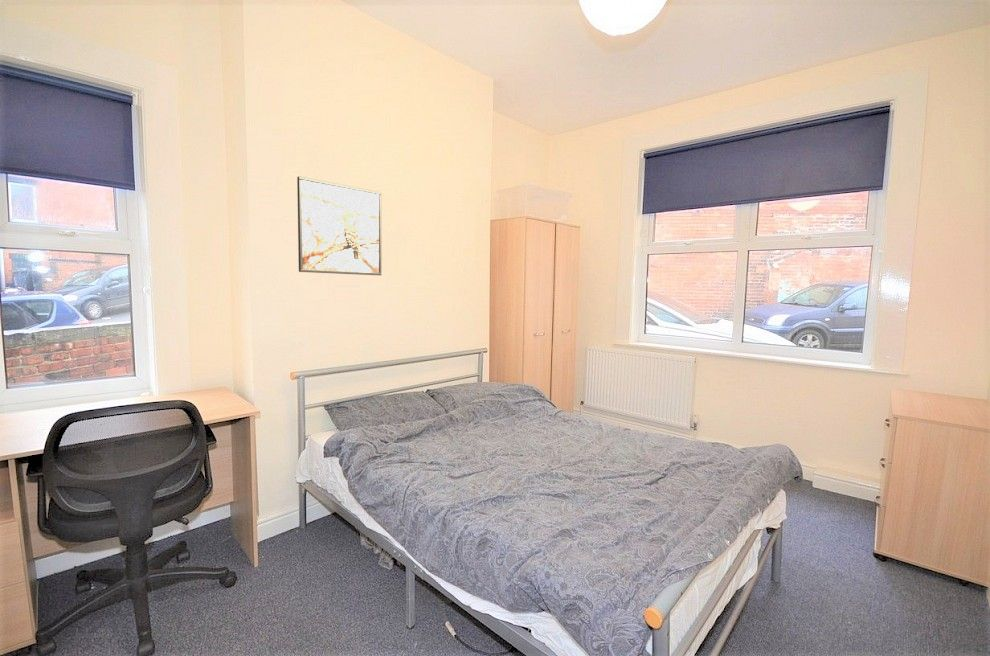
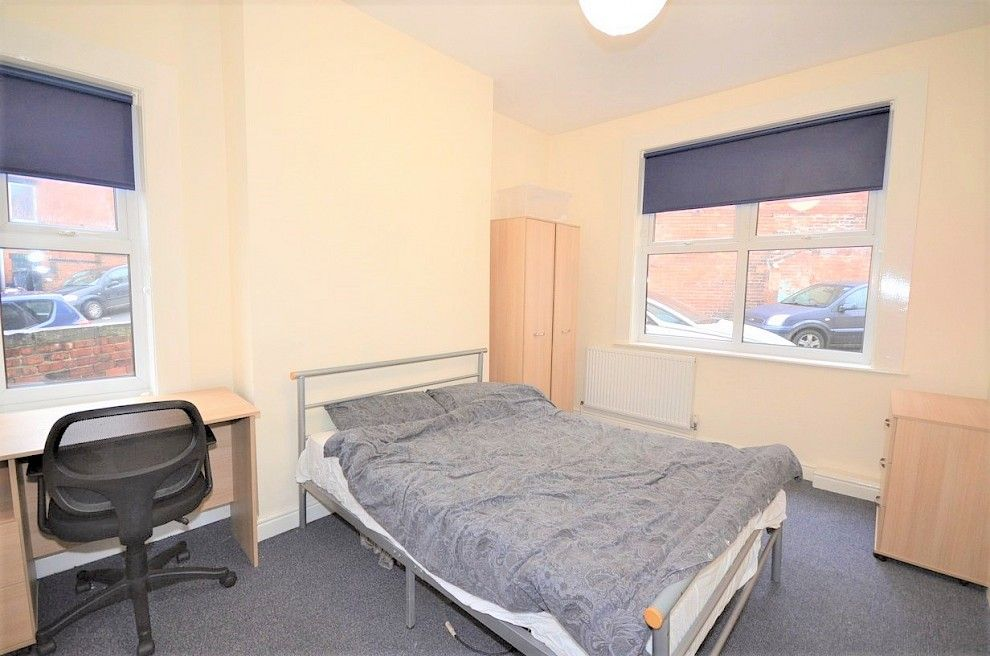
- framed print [296,175,382,276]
